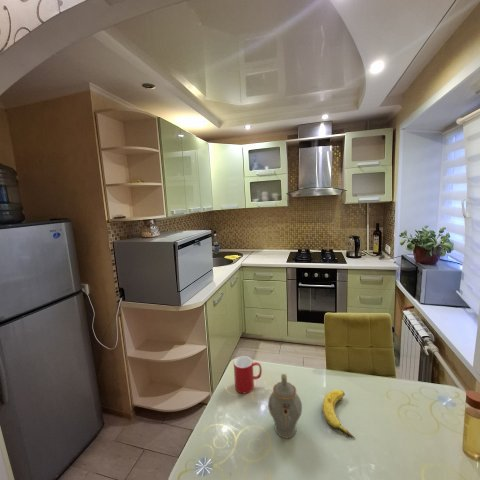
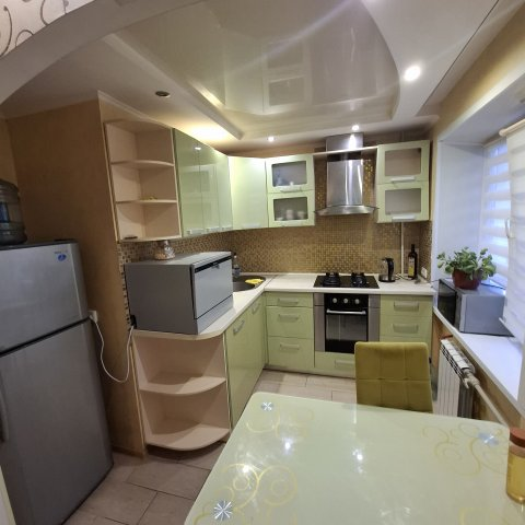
- cup [233,355,263,394]
- banana [321,389,356,440]
- chinaware [267,373,303,439]
